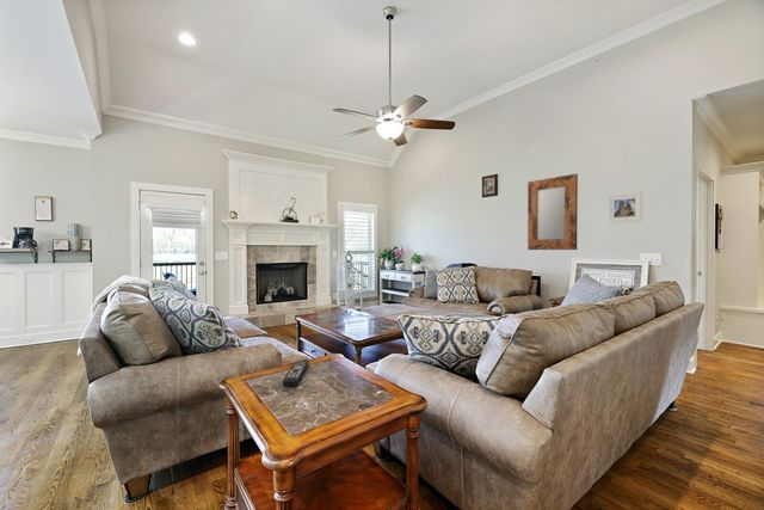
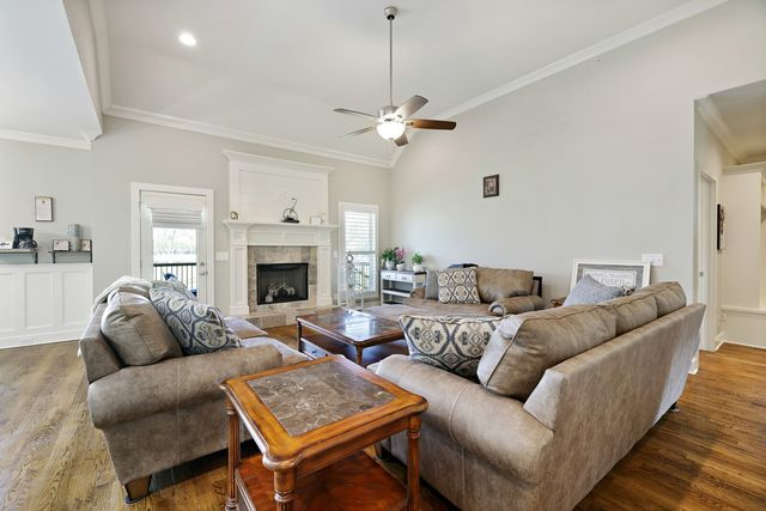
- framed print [608,191,643,225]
- remote control [281,360,310,388]
- home mirror [526,172,579,251]
